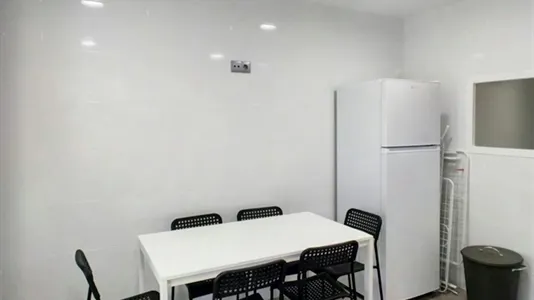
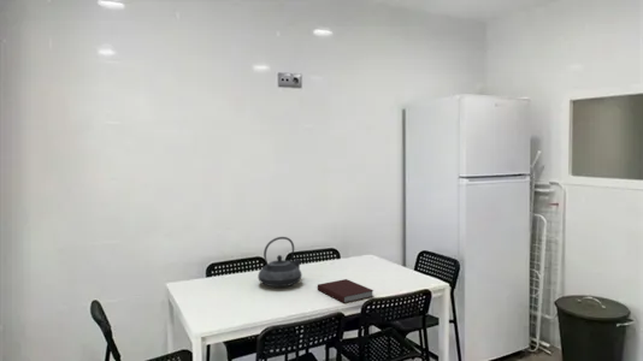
+ teapot [256,236,303,288]
+ notebook [317,278,374,304]
